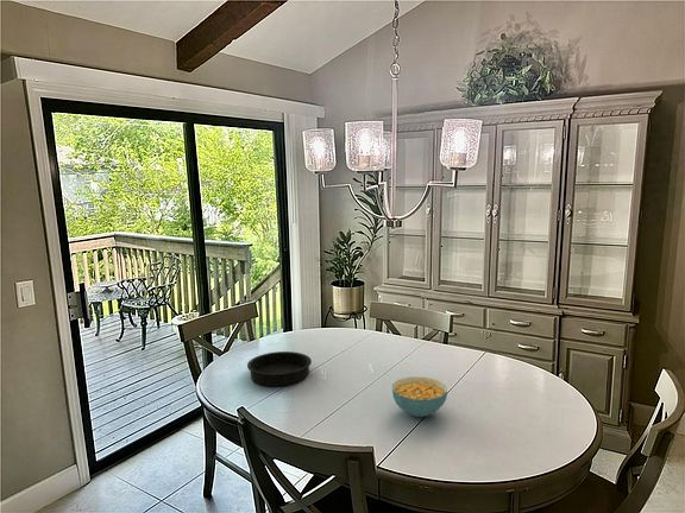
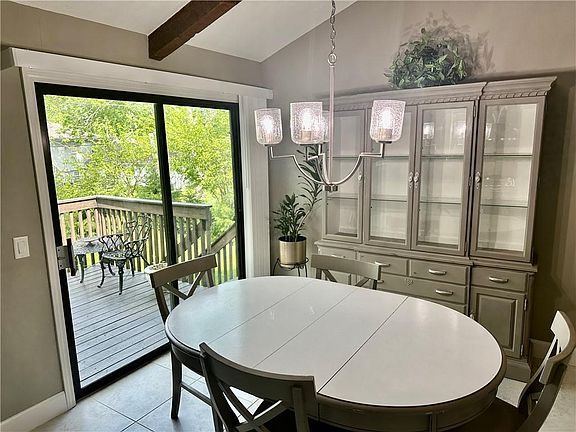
- baking pan [246,350,313,387]
- cereal bowl [391,375,448,418]
